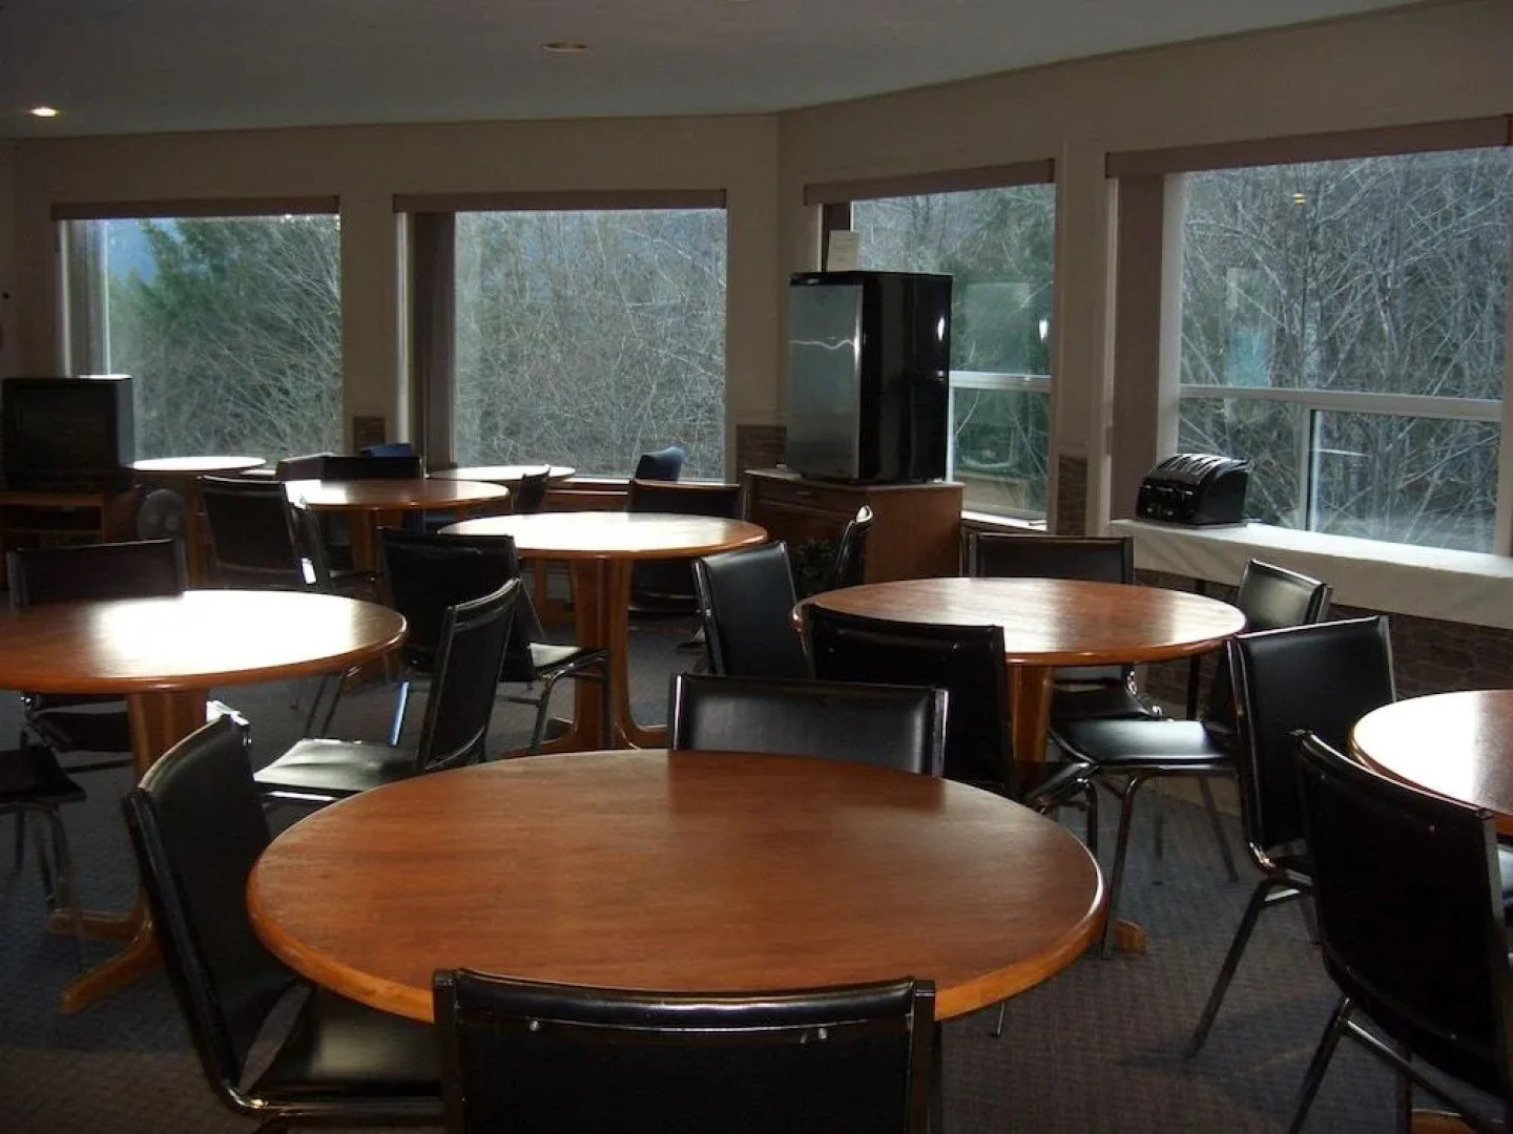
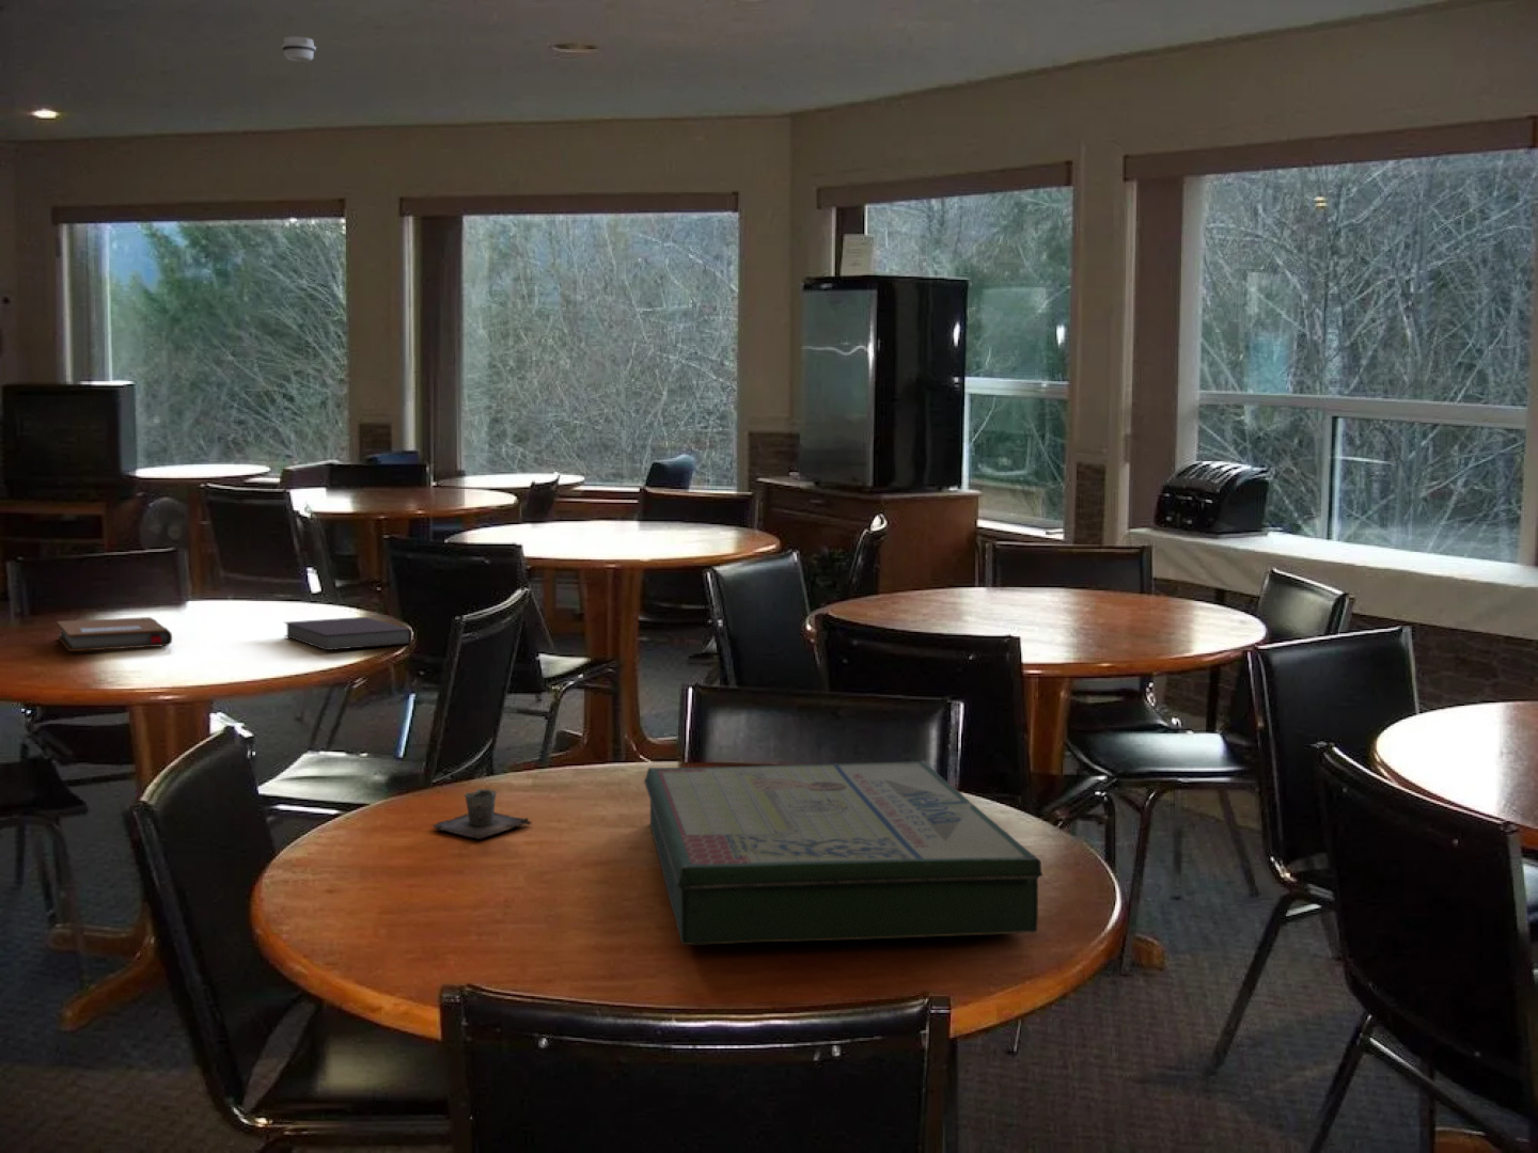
+ notebook [283,616,413,652]
+ cup [430,788,533,841]
+ board game [643,759,1044,946]
+ notebook [56,616,173,653]
+ smoke detector [281,35,317,63]
